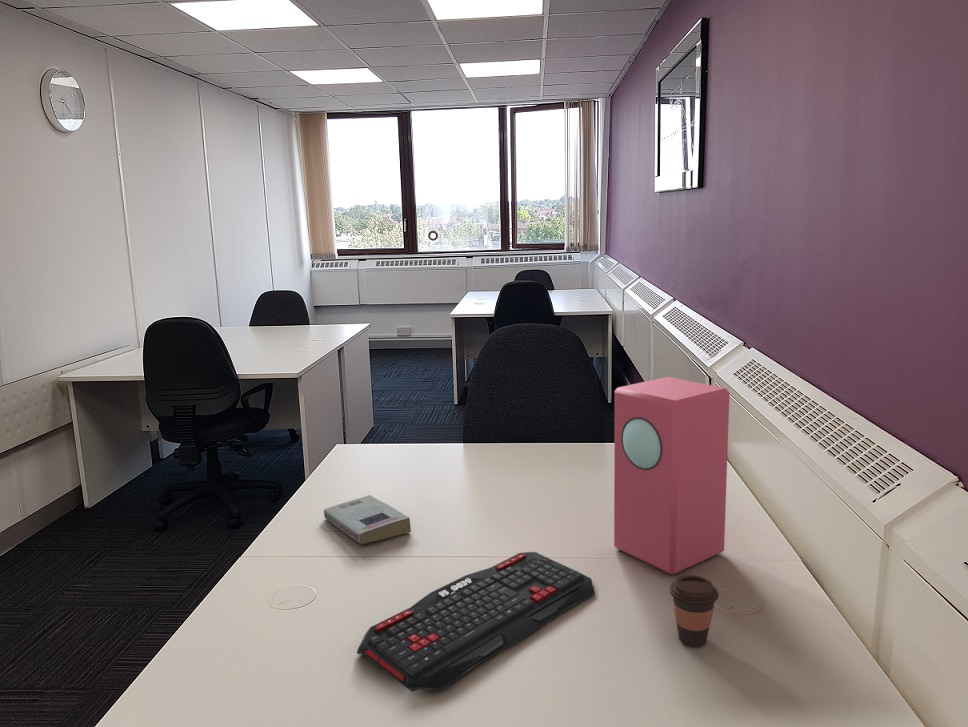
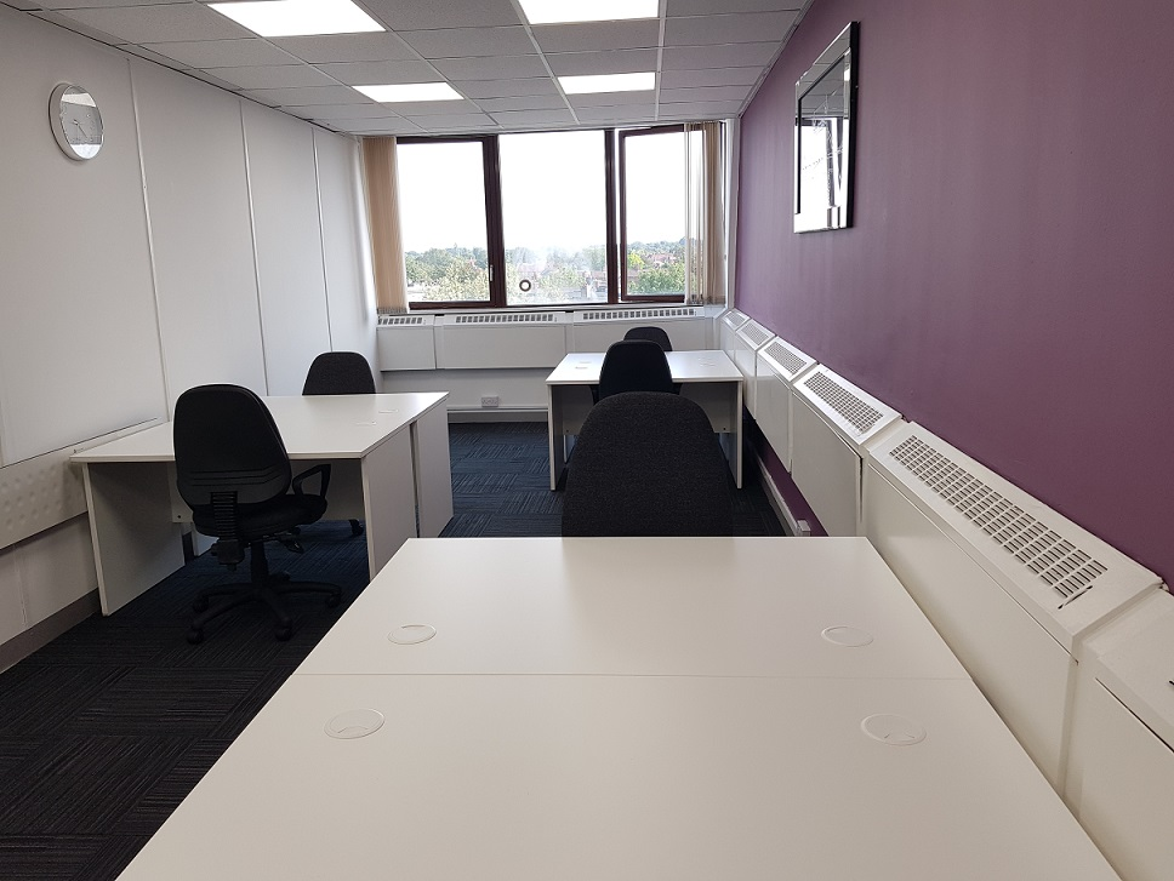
- keyboard [356,551,596,693]
- coffee cup [668,574,720,648]
- book [323,494,412,545]
- speaker [613,376,730,576]
